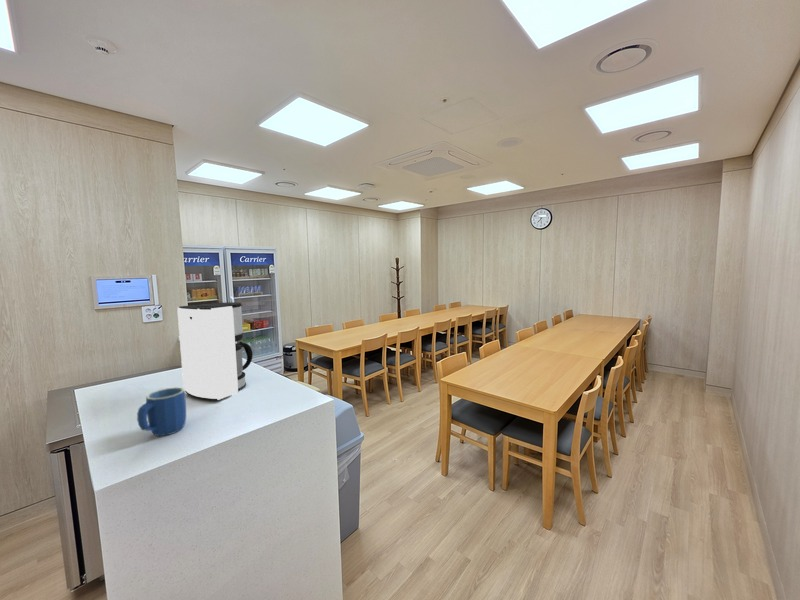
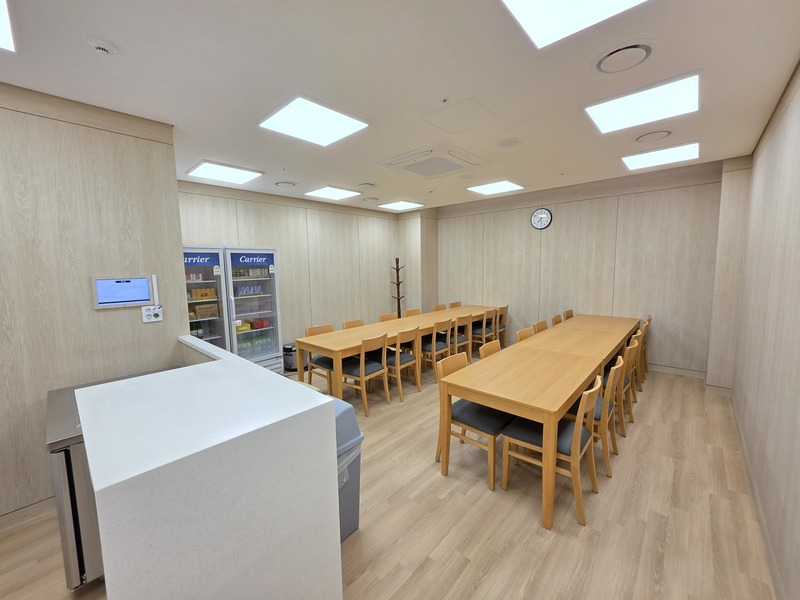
- mug [136,386,187,437]
- coffee maker [177,301,254,401]
